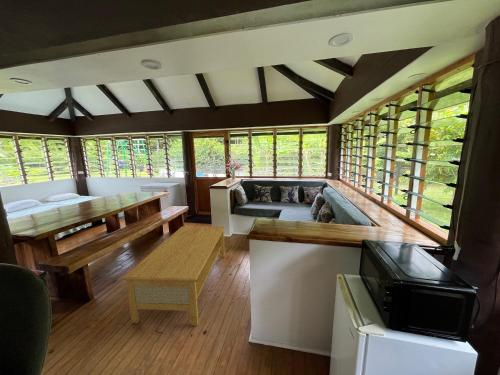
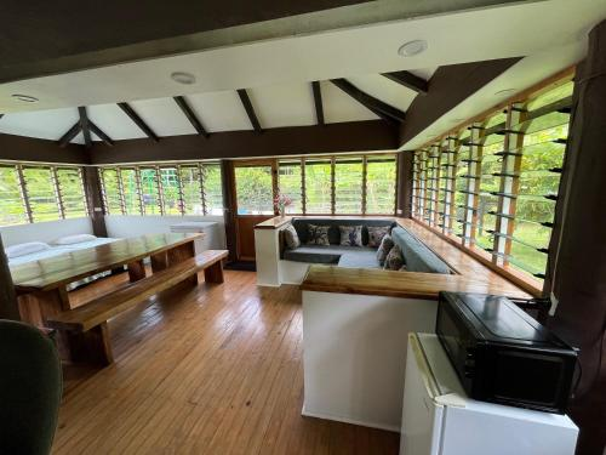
- coffee table [121,225,226,327]
